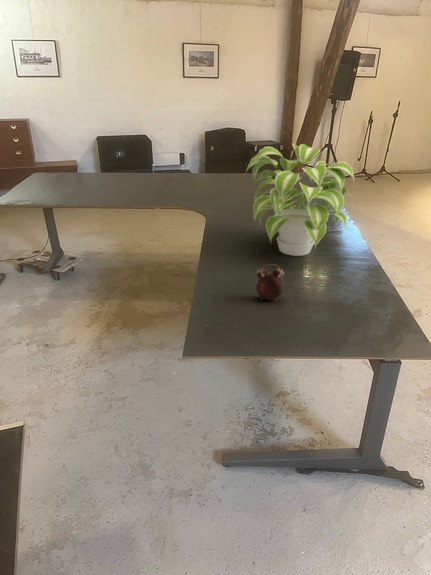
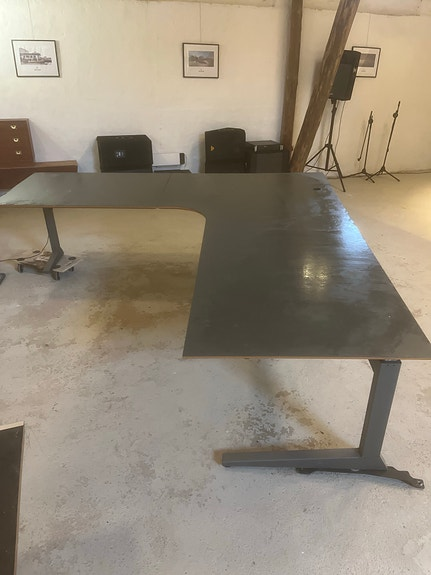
- alarm clock [255,263,285,301]
- plant [245,143,355,257]
